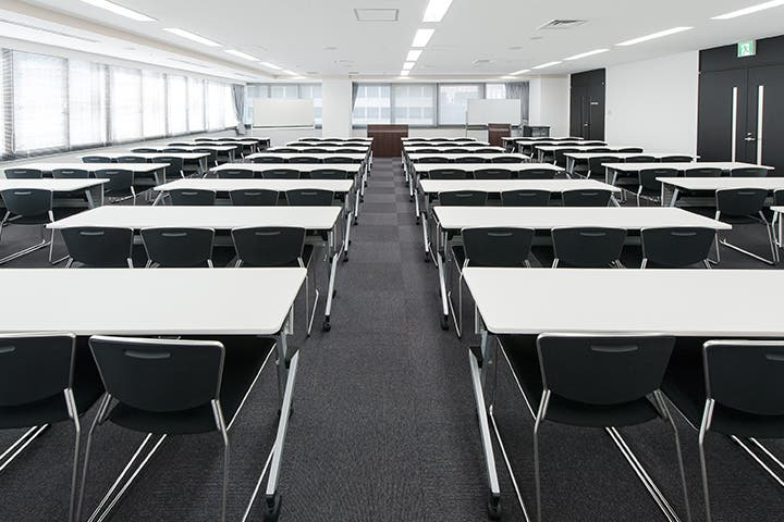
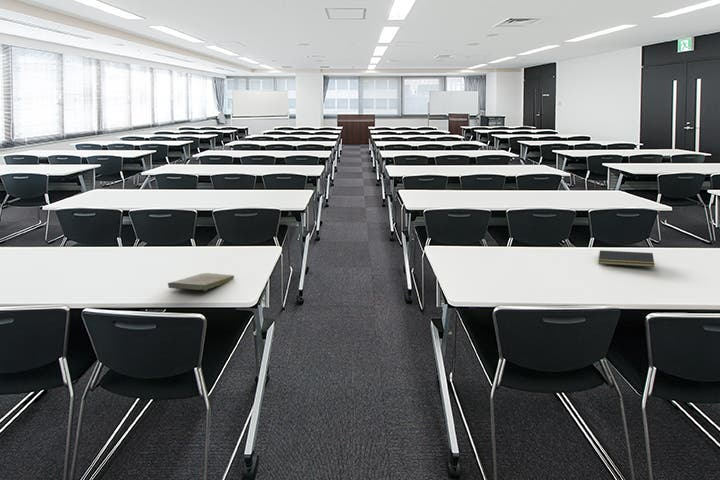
+ book [167,272,235,292]
+ notepad [597,249,655,268]
